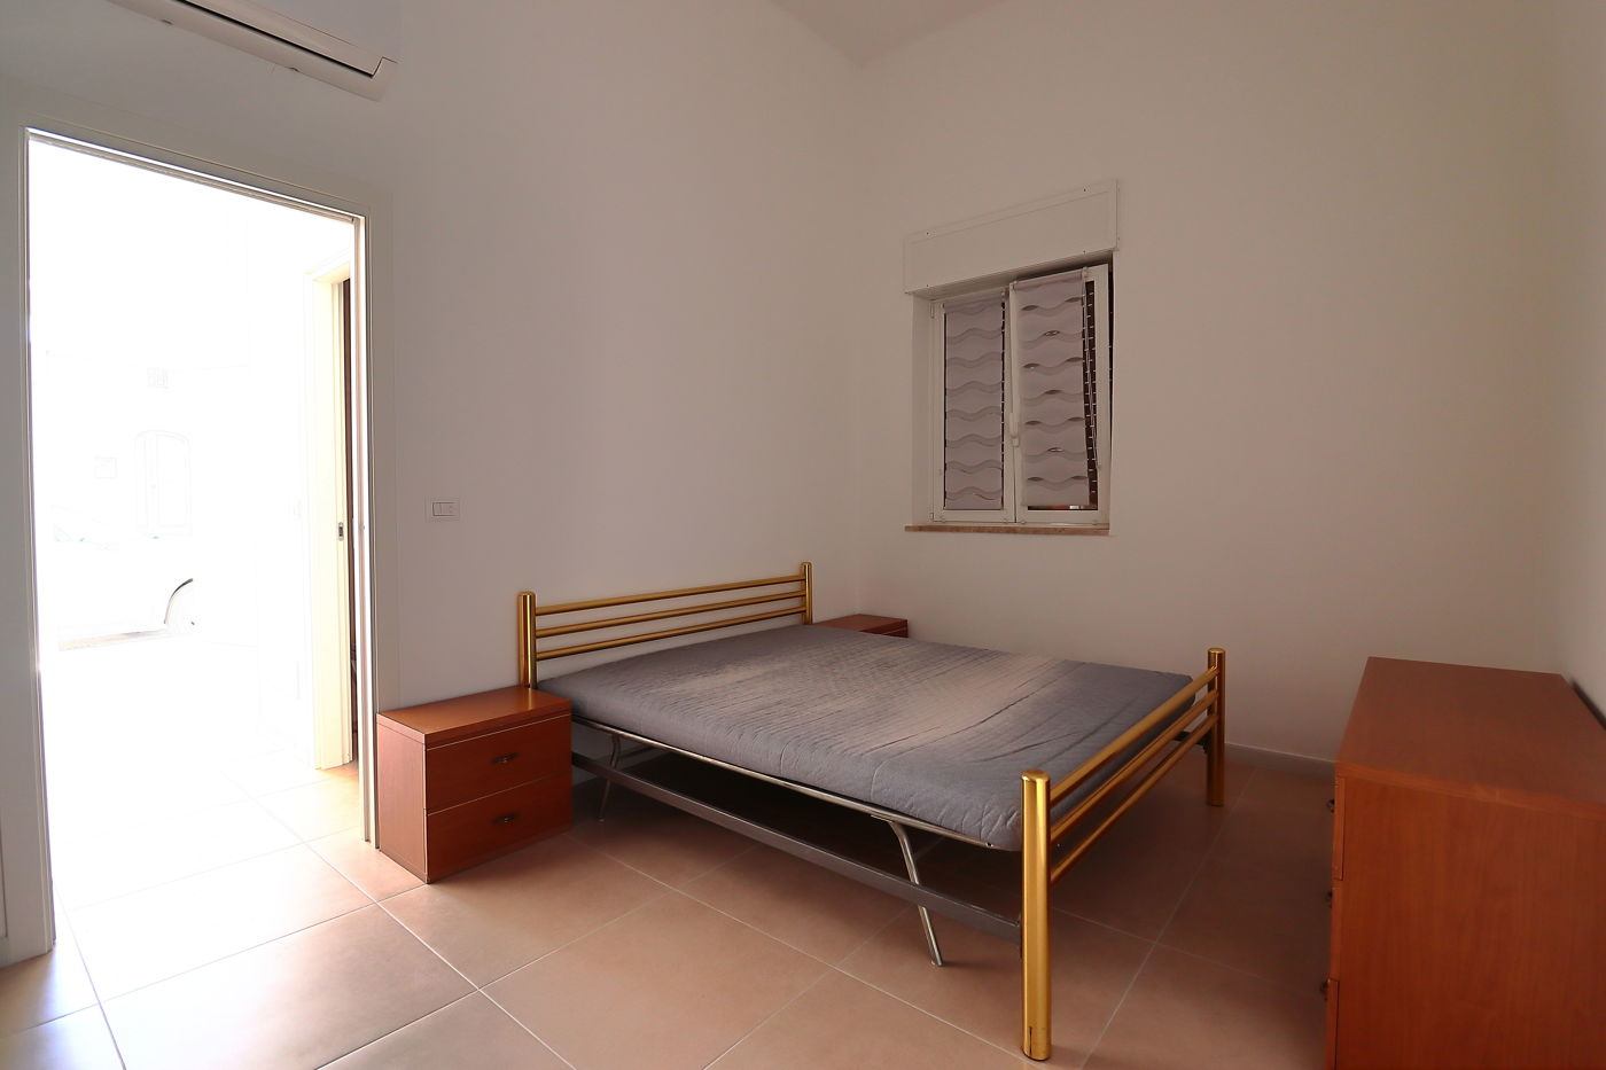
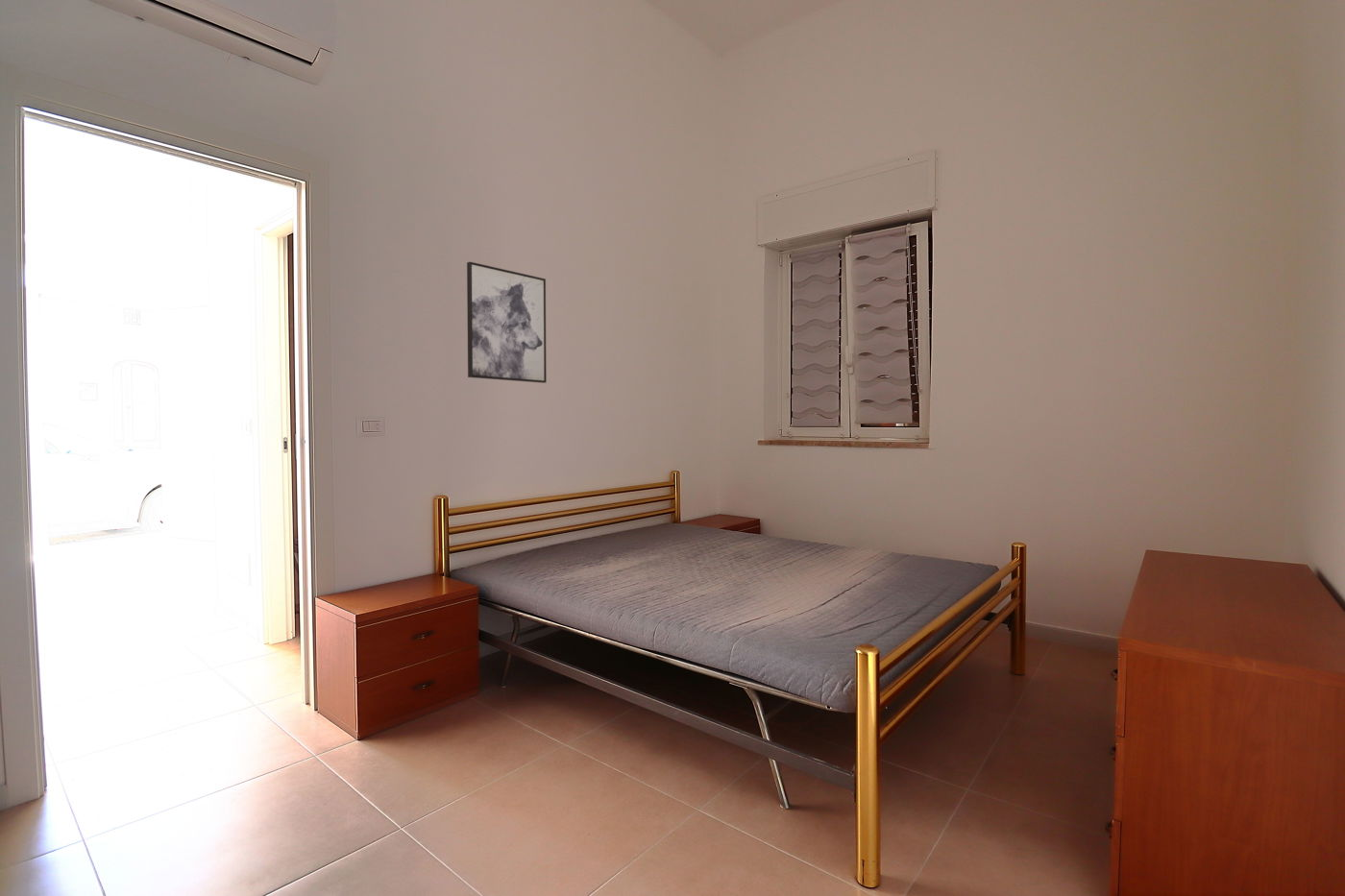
+ wall art [466,261,548,384]
